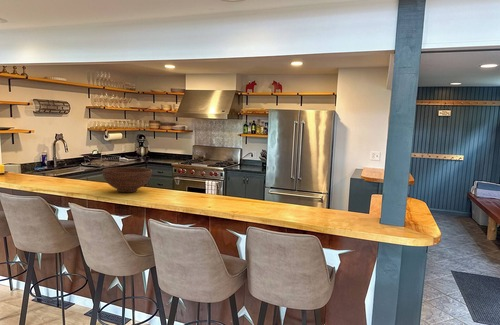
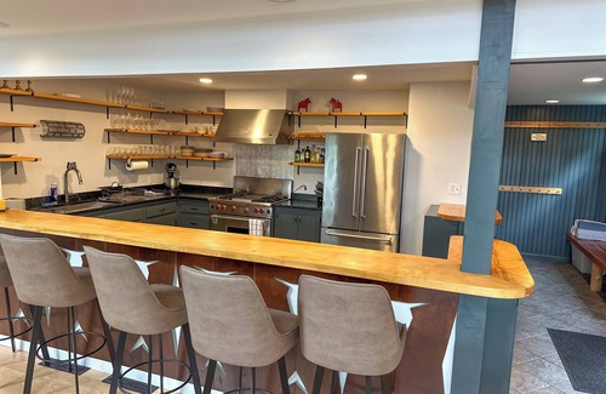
- fruit bowl [101,166,153,193]
